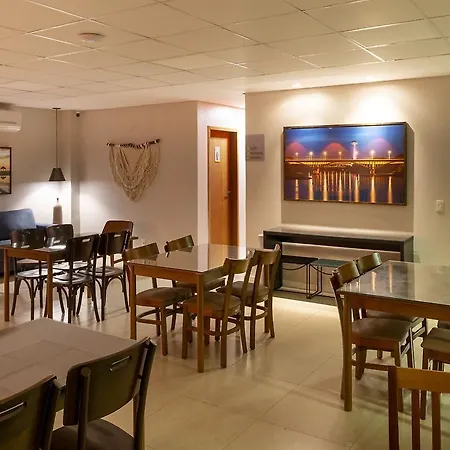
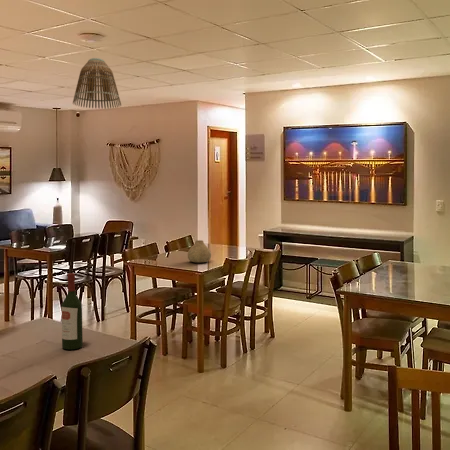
+ wine bottle [61,272,84,350]
+ lamp shade [72,57,122,110]
+ vase [187,239,212,264]
